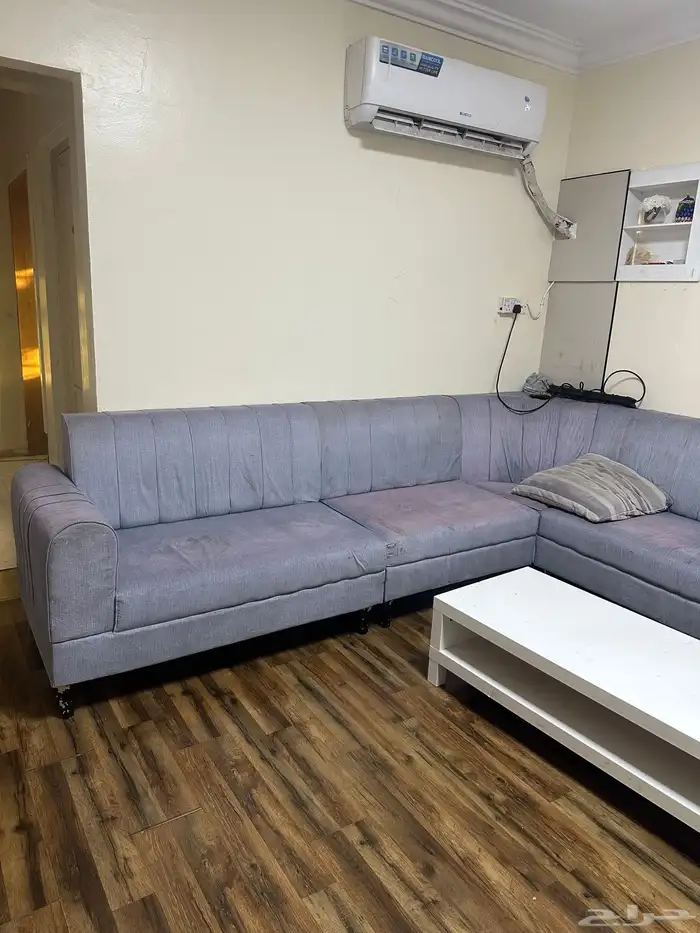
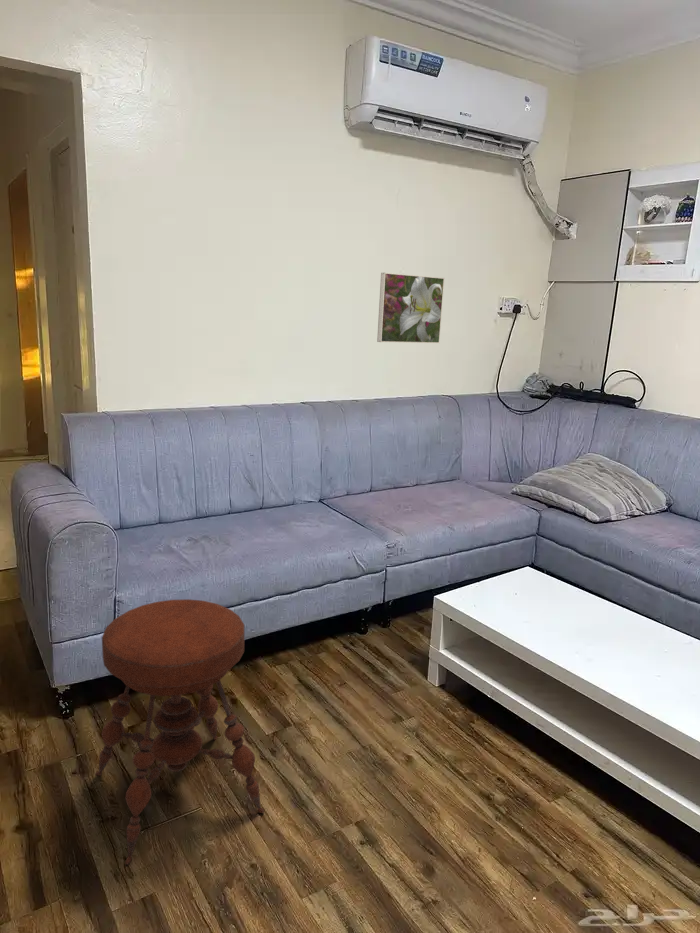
+ stool [94,598,265,866]
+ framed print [376,272,445,344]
